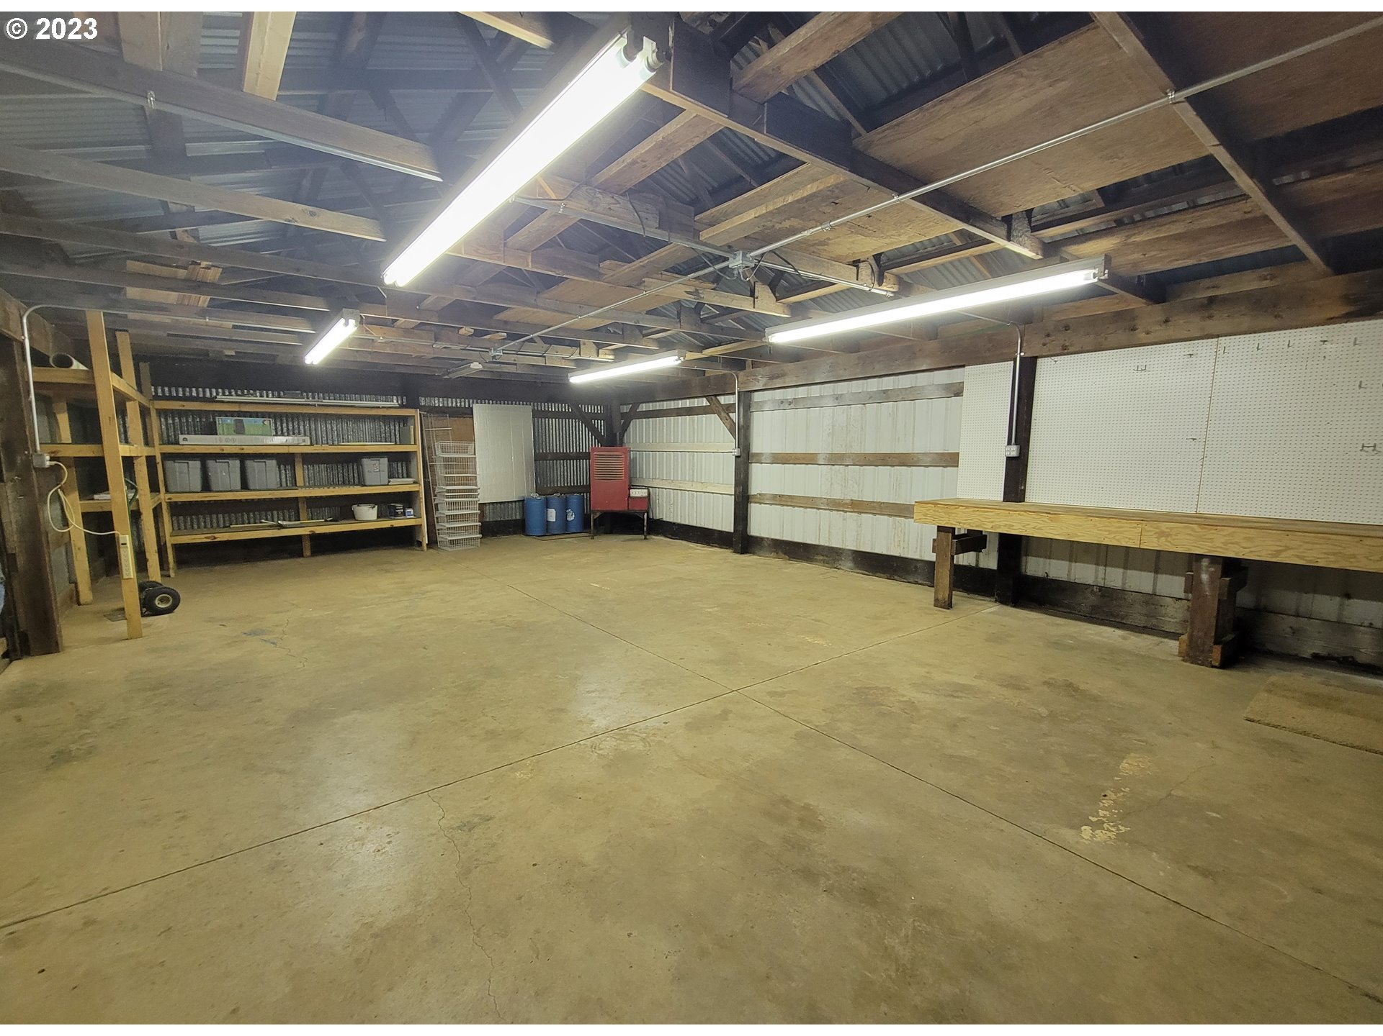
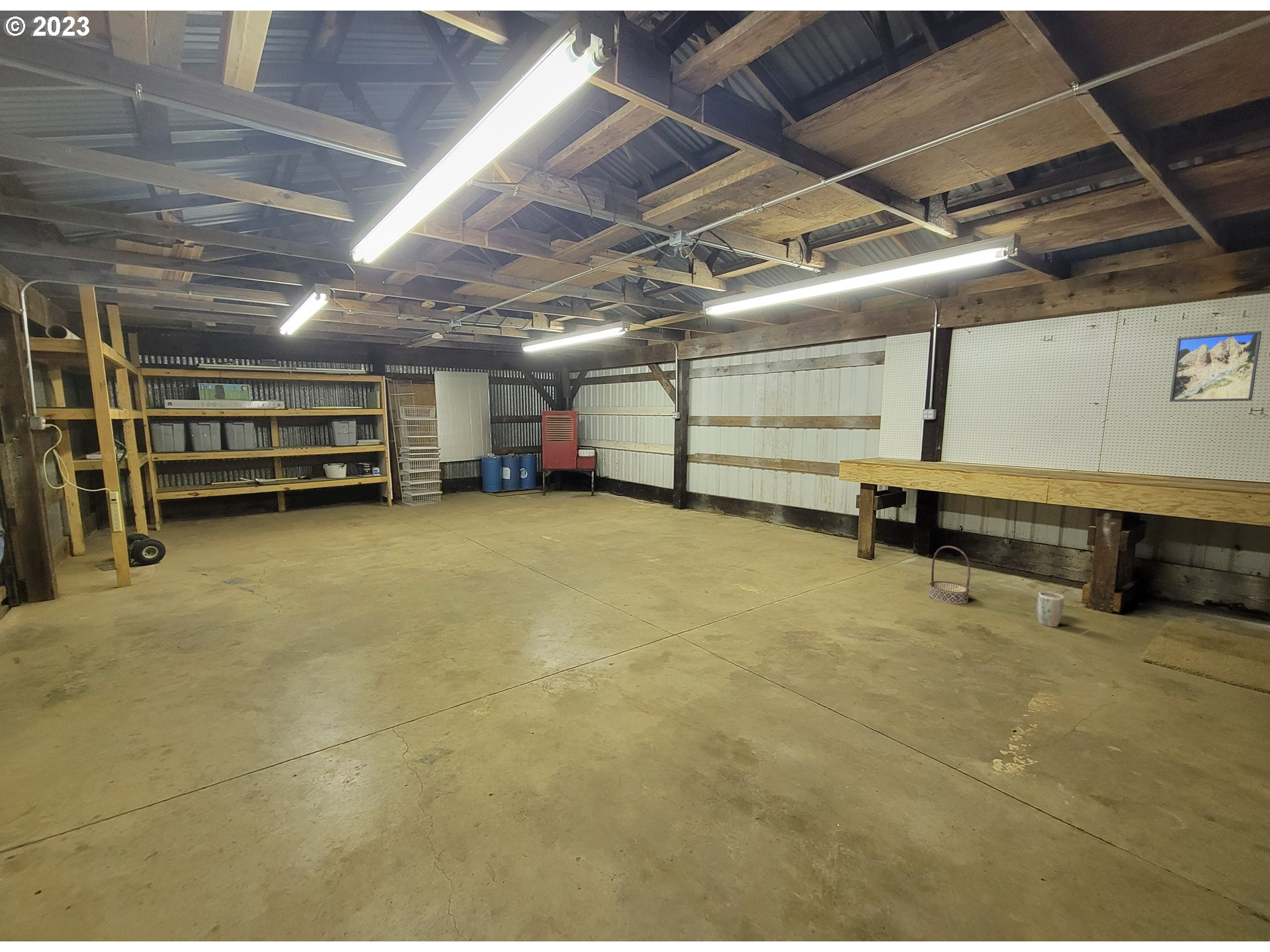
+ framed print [1169,331,1262,403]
+ plant pot [1036,591,1064,627]
+ basket [928,545,971,605]
